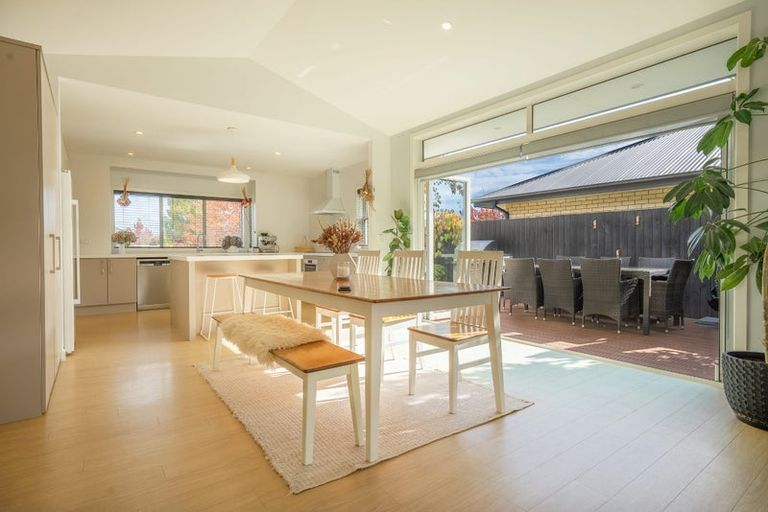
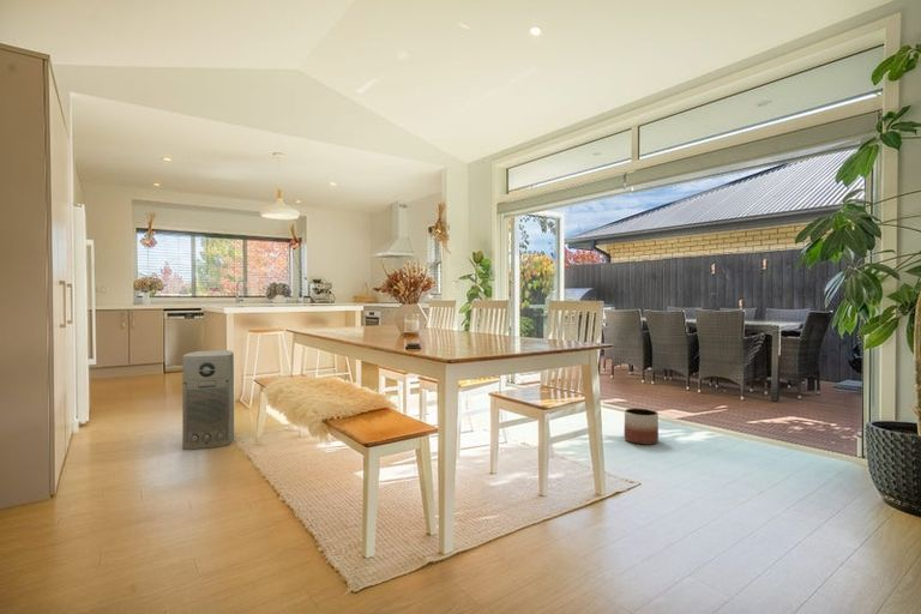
+ planter [624,407,660,446]
+ air purifier [181,349,235,451]
